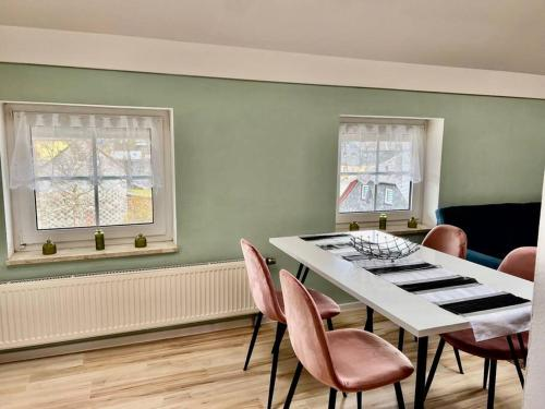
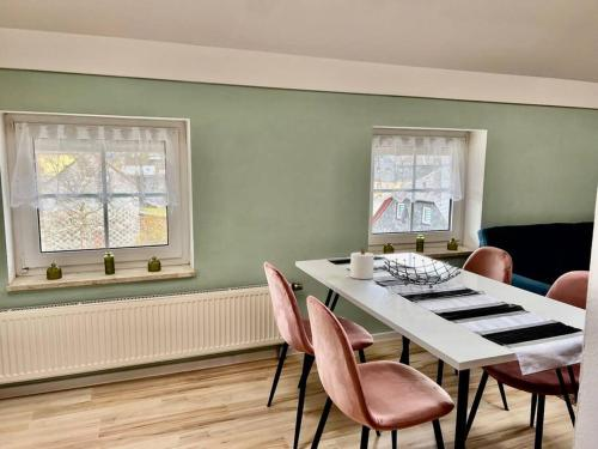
+ candle [349,247,376,280]
